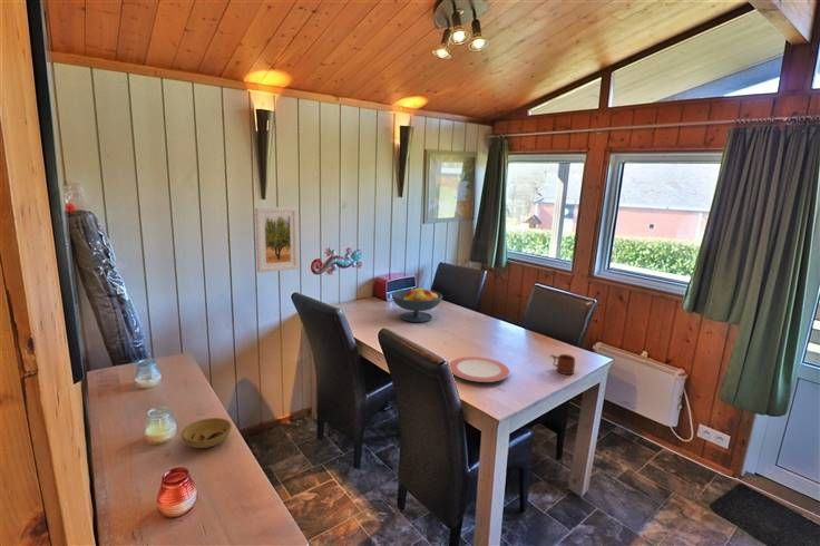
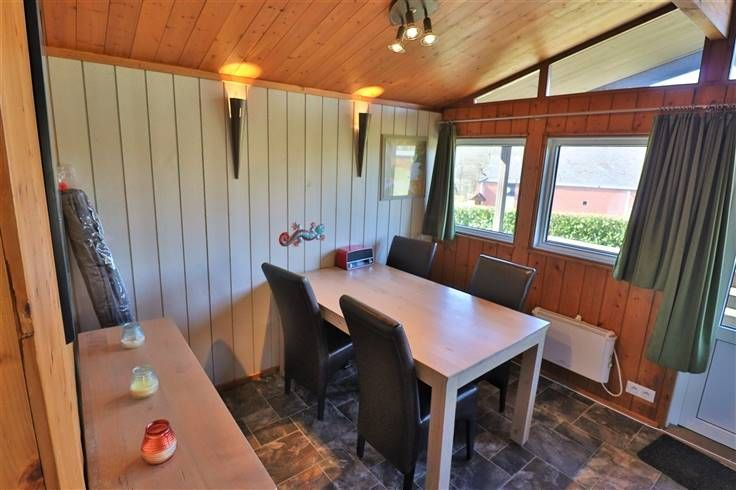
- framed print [254,206,300,274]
- mug [548,353,576,376]
- plate [448,355,511,383]
- bowl [180,417,233,449]
- fruit bowl [390,286,443,323]
